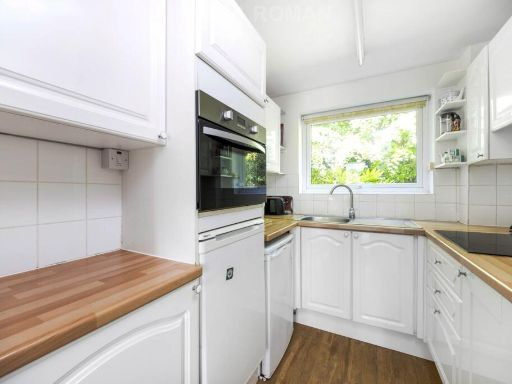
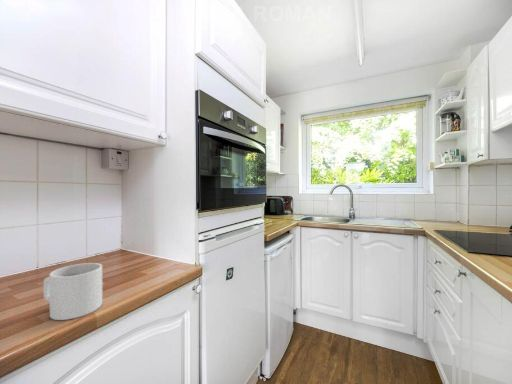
+ mug [43,262,103,321]
